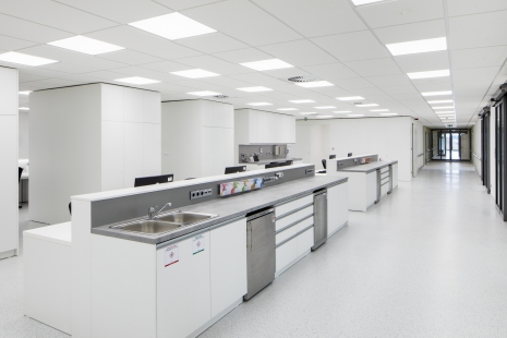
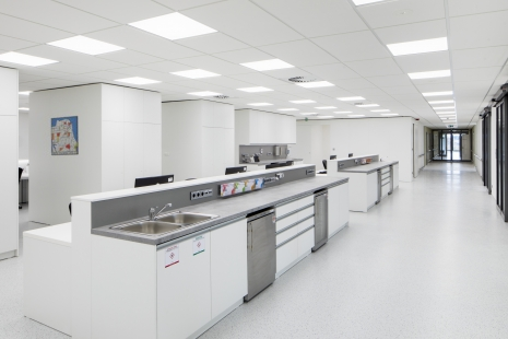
+ wall art [50,115,80,156]
